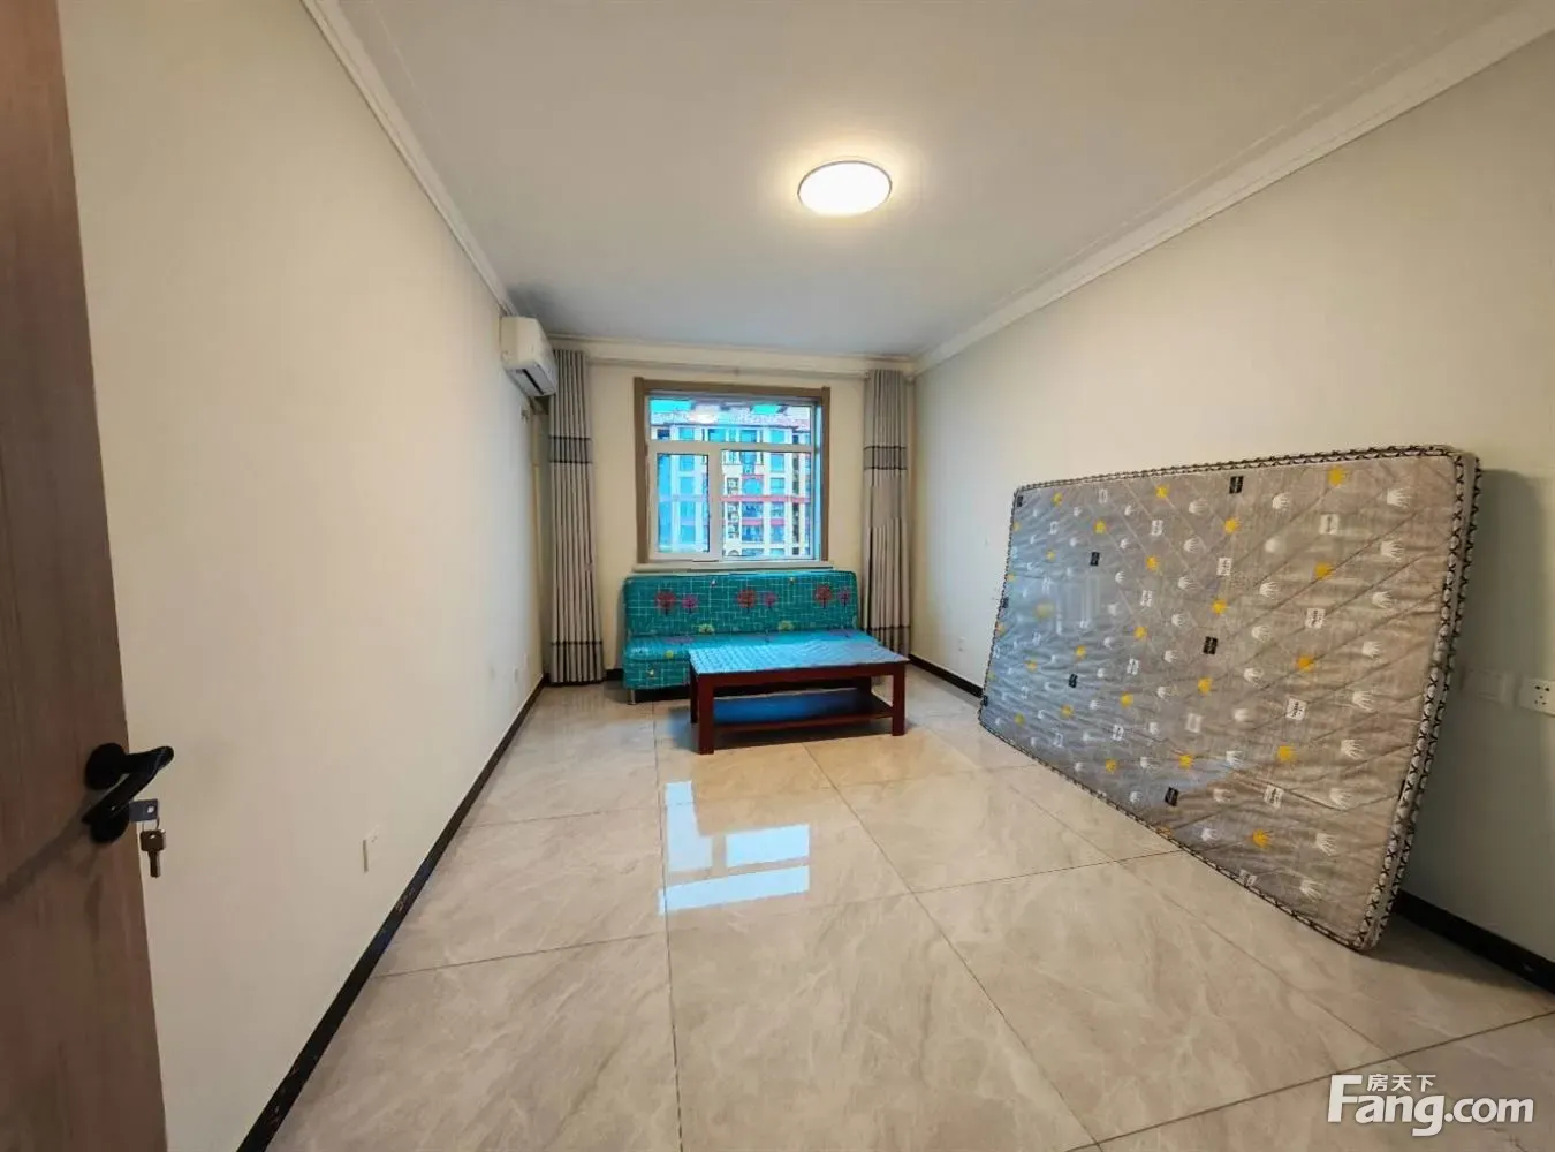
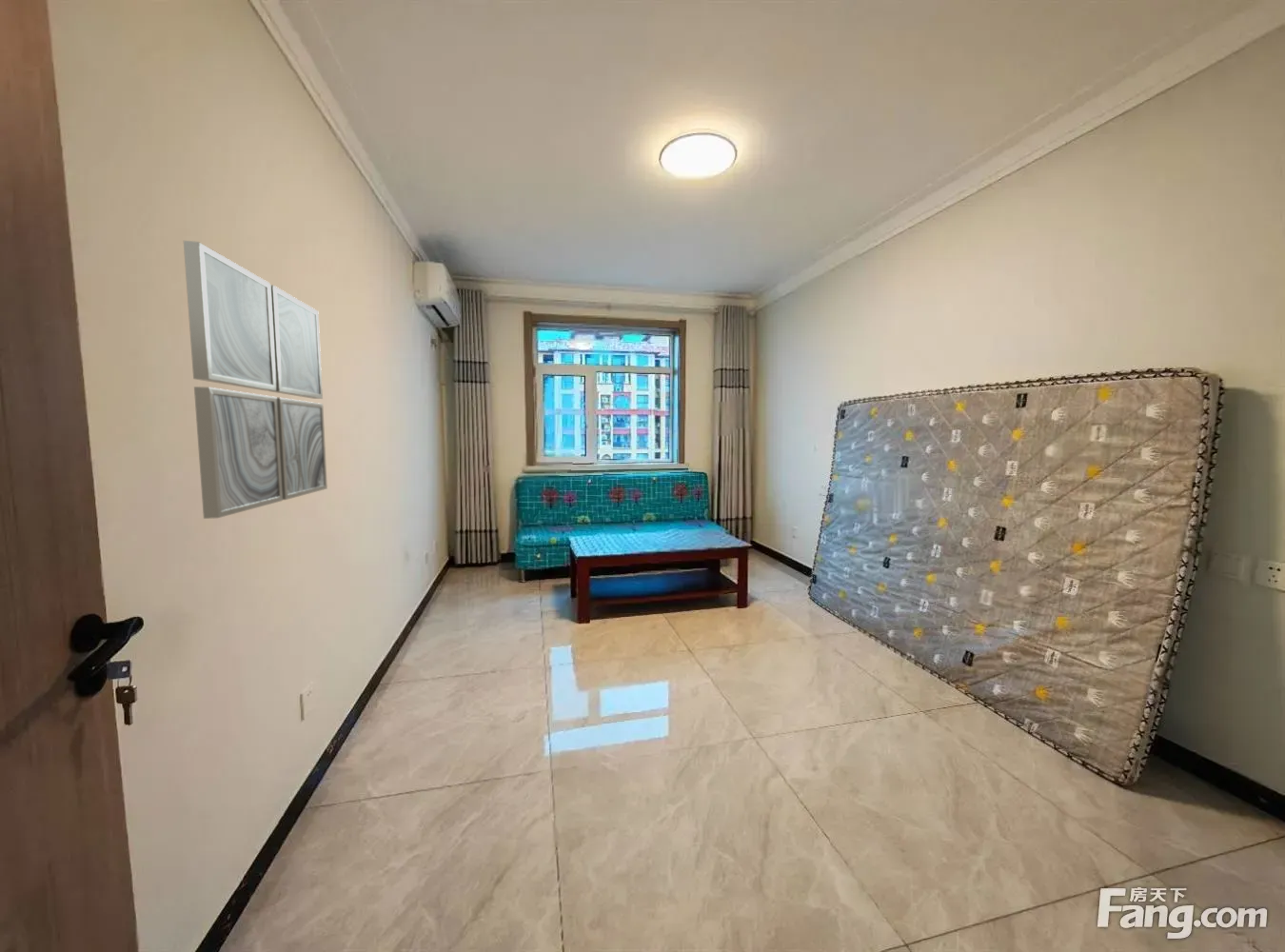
+ wall art [183,240,328,520]
